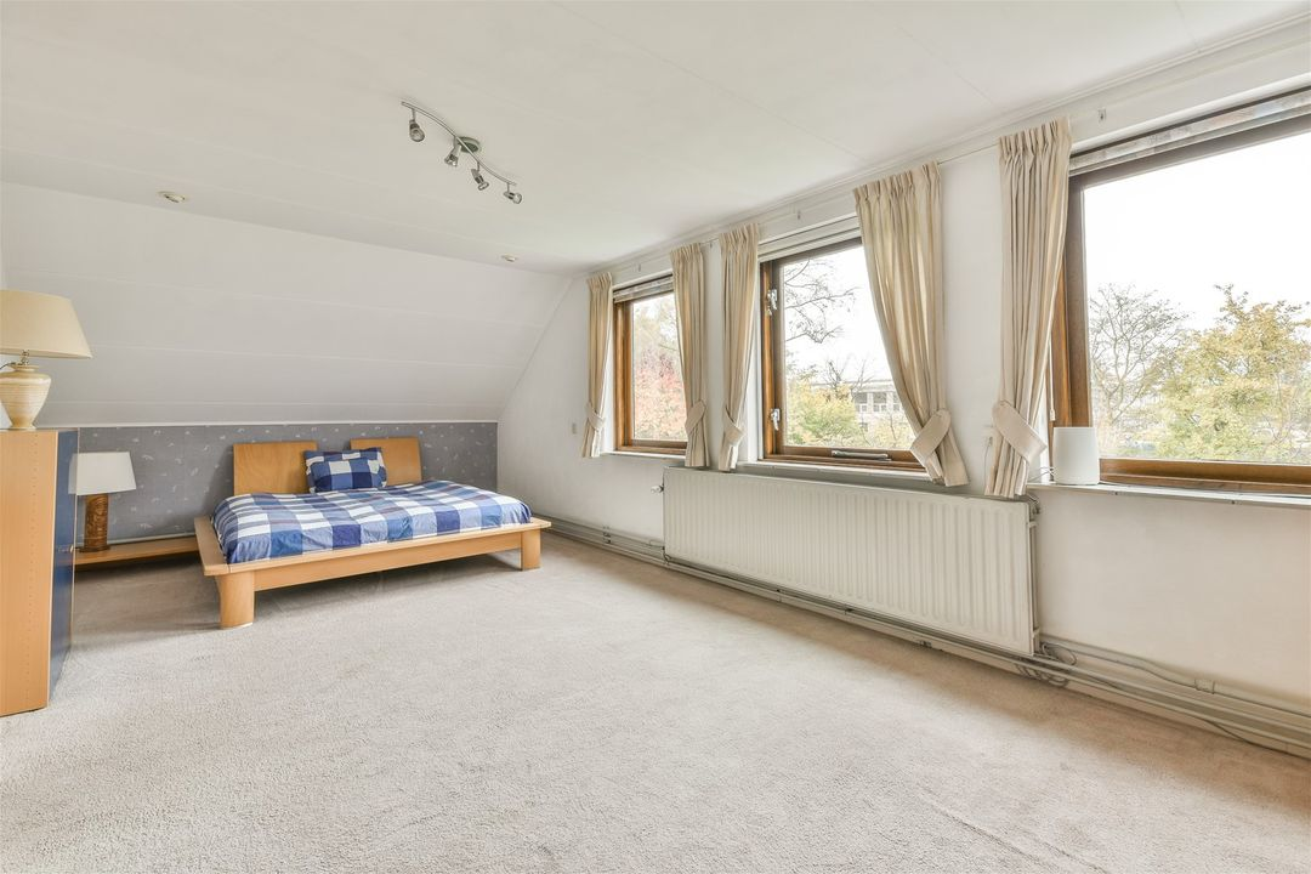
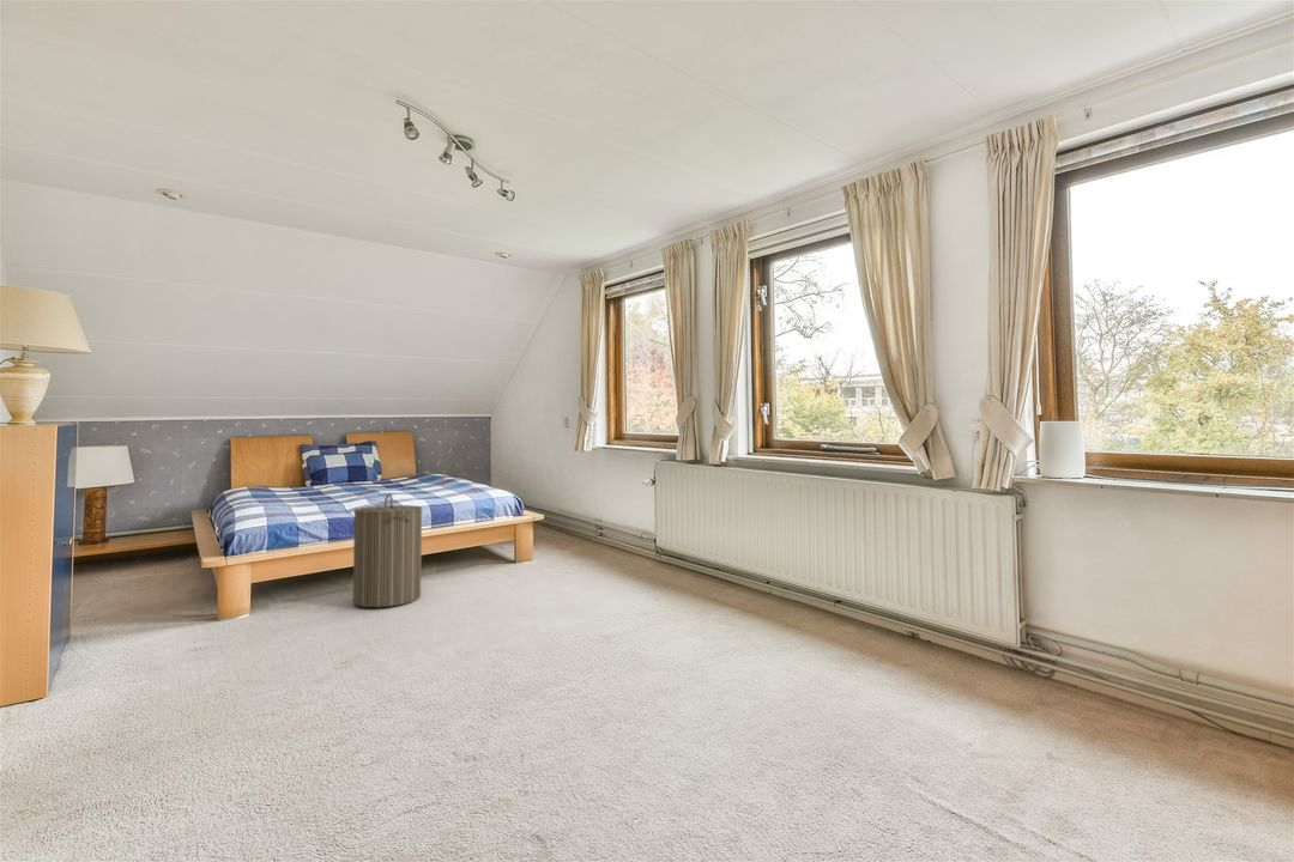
+ laundry hamper [352,492,423,608]
